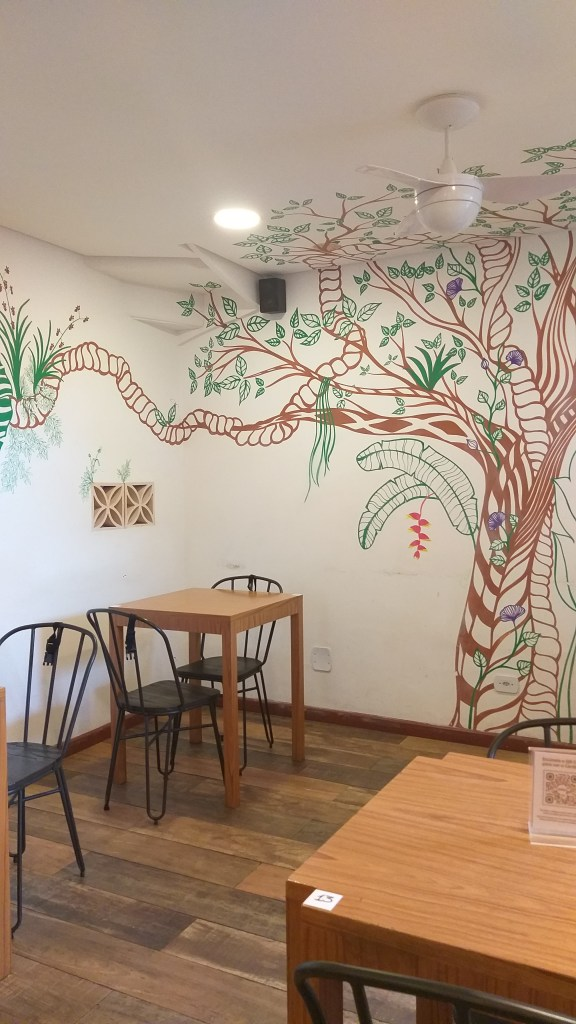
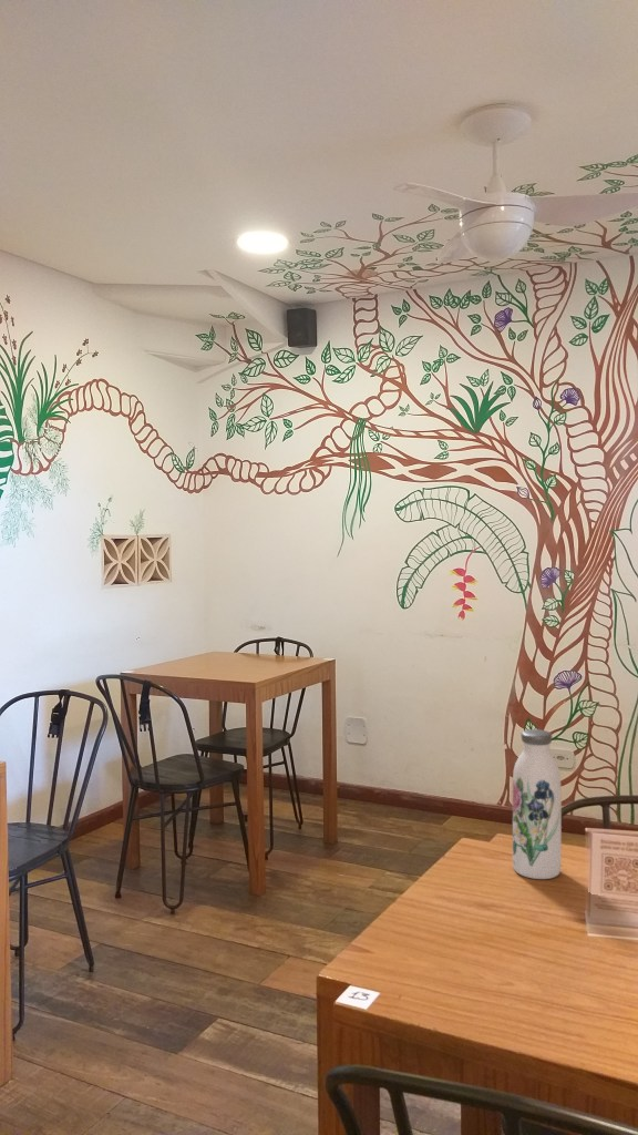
+ water bottle [512,728,563,880]
